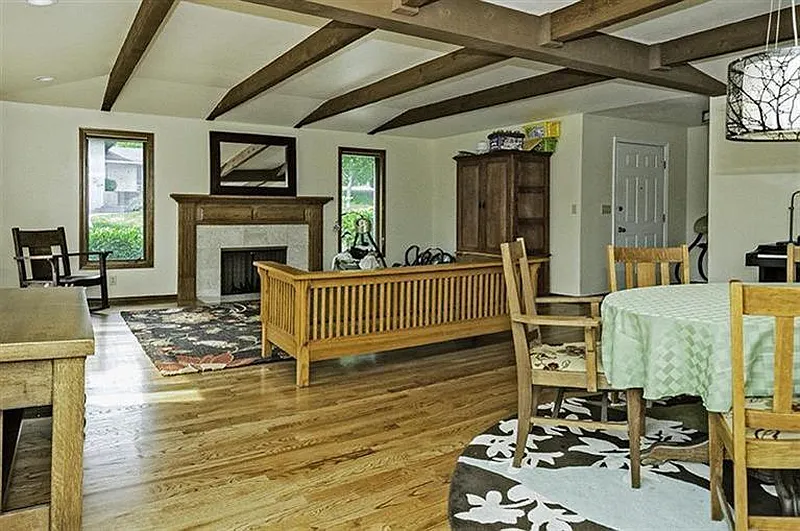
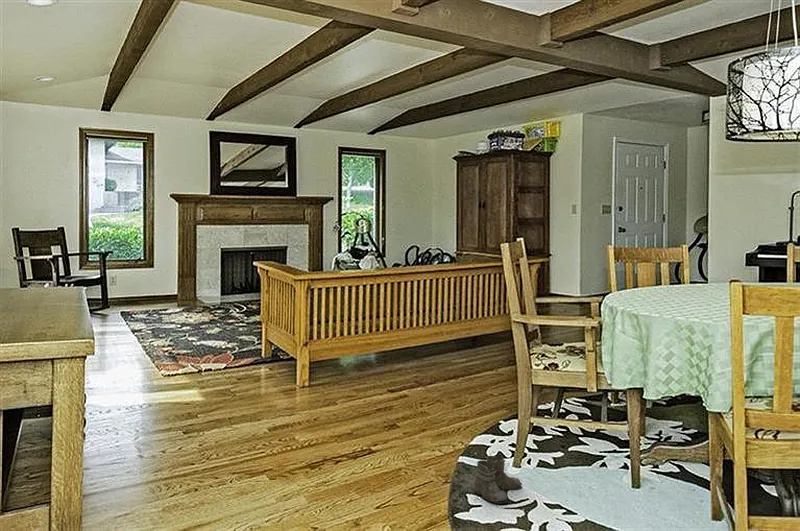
+ boots [473,455,523,505]
